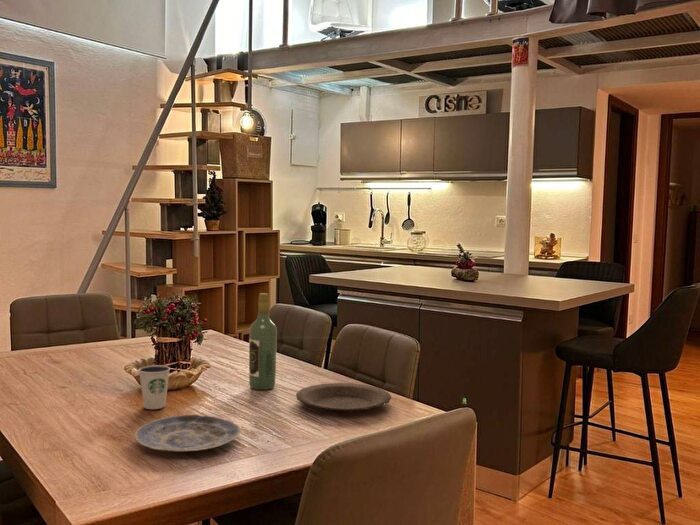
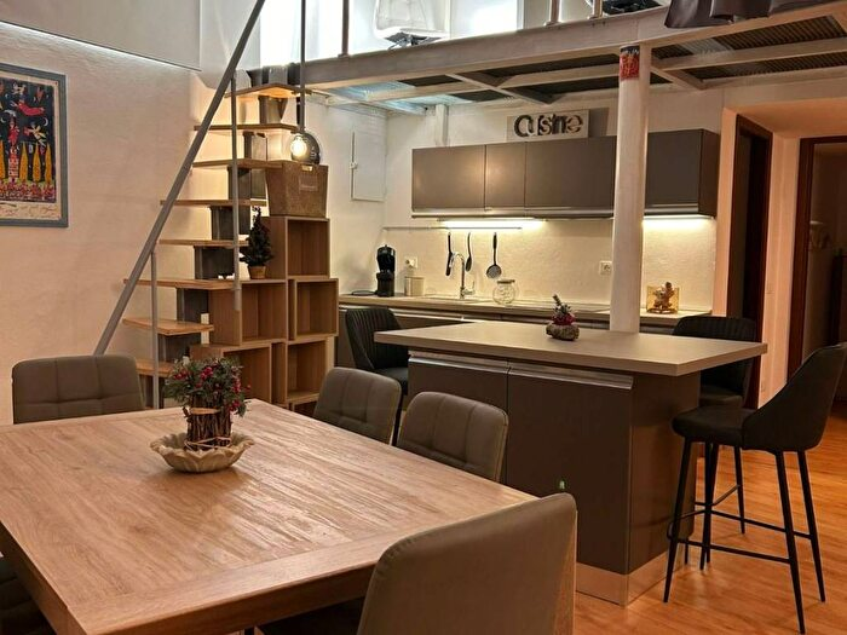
- plate [134,414,242,453]
- wine bottle [248,292,278,391]
- plate [295,382,392,414]
- dixie cup [137,364,171,410]
